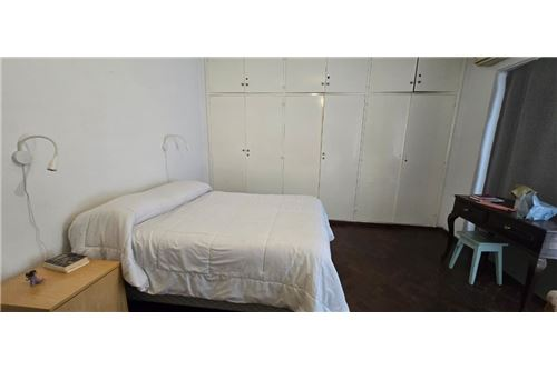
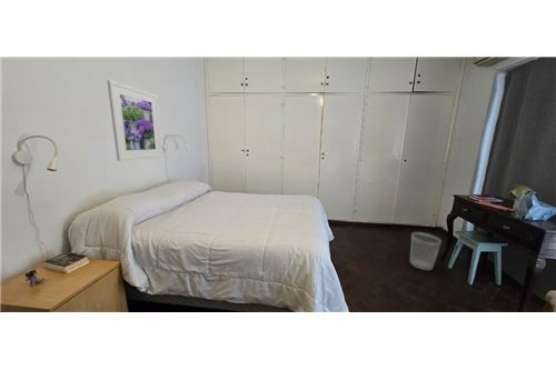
+ wastebasket [409,231,443,271]
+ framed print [106,79,163,162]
